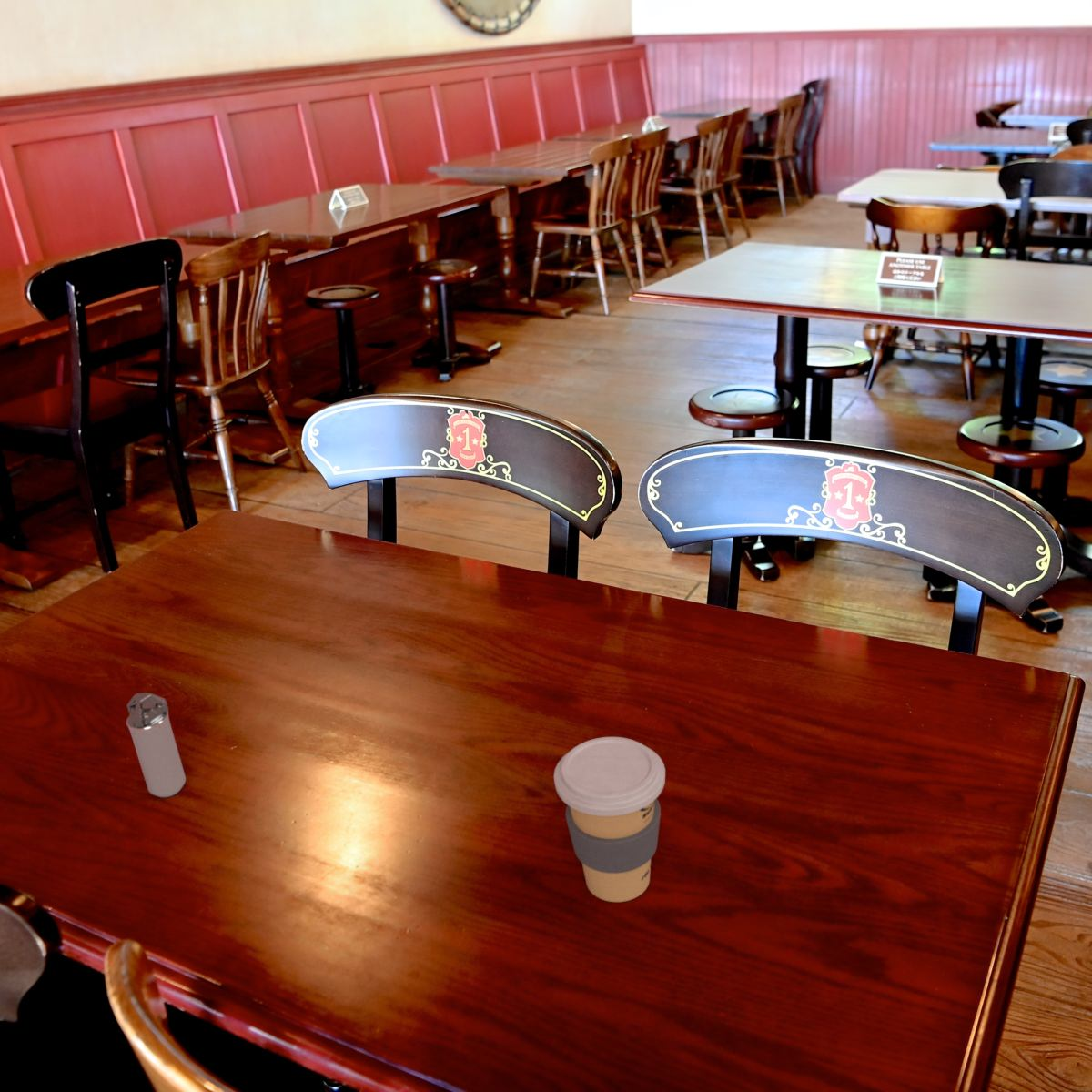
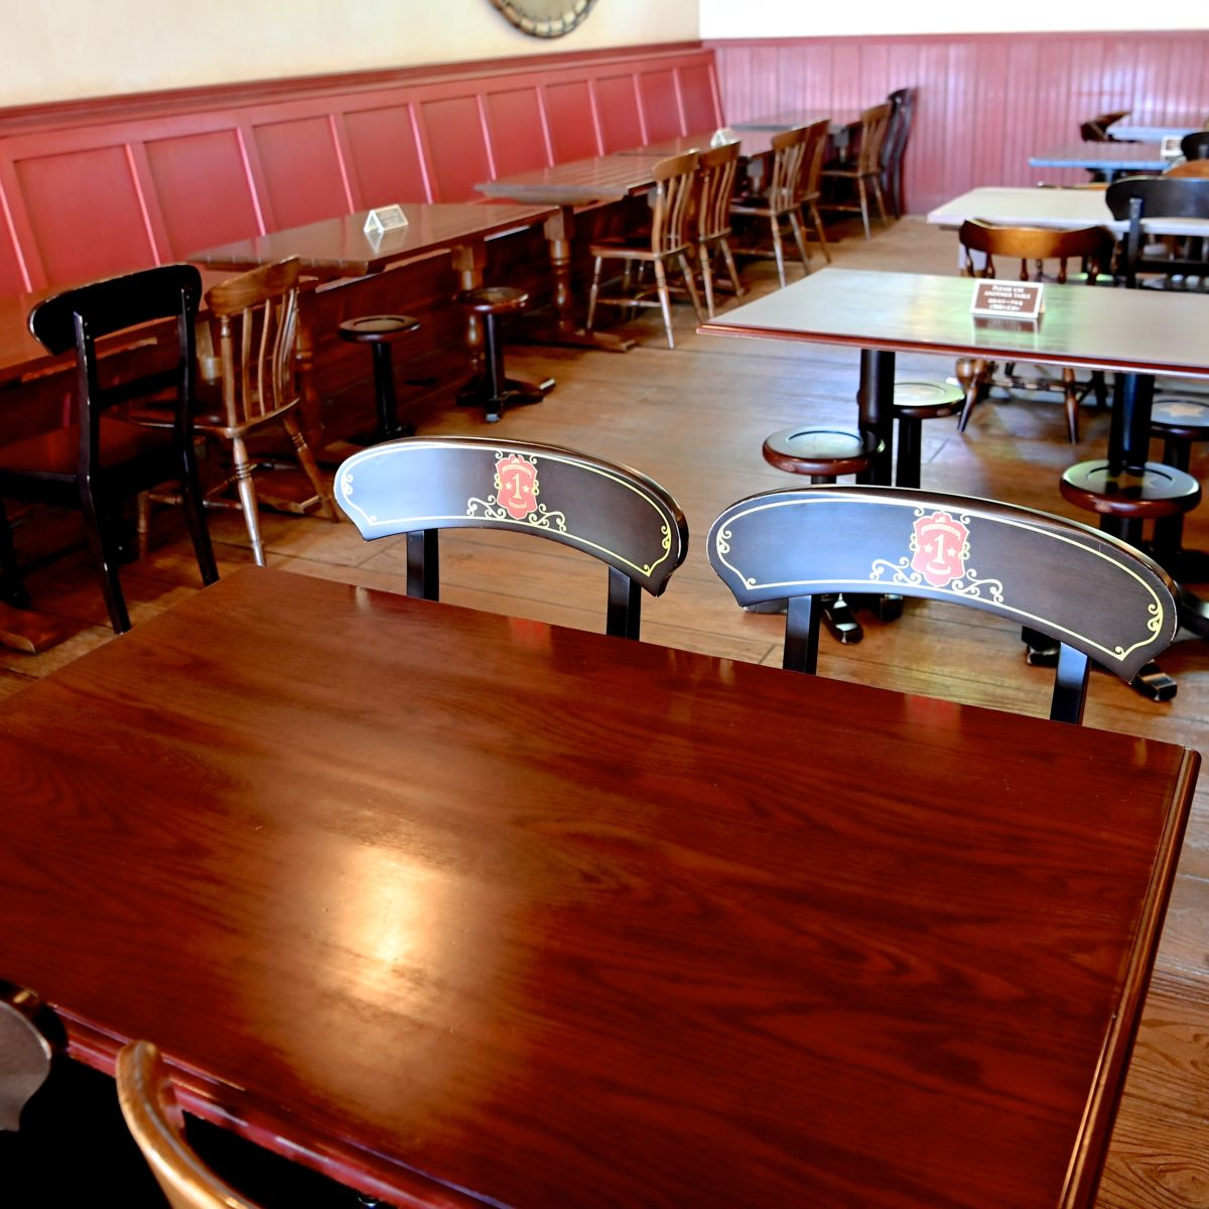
- coffee cup [553,736,666,903]
- shaker [126,692,187,798]
